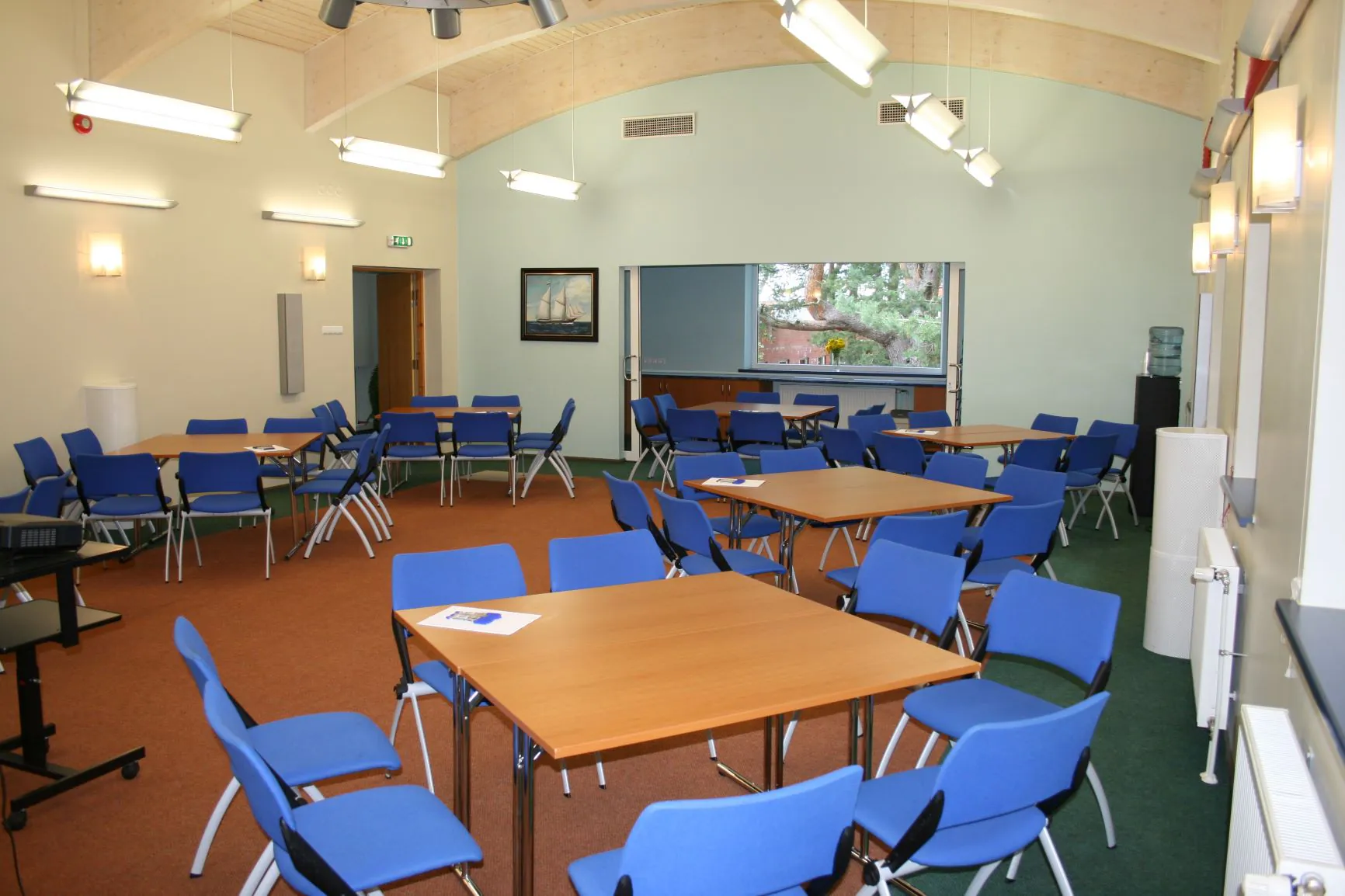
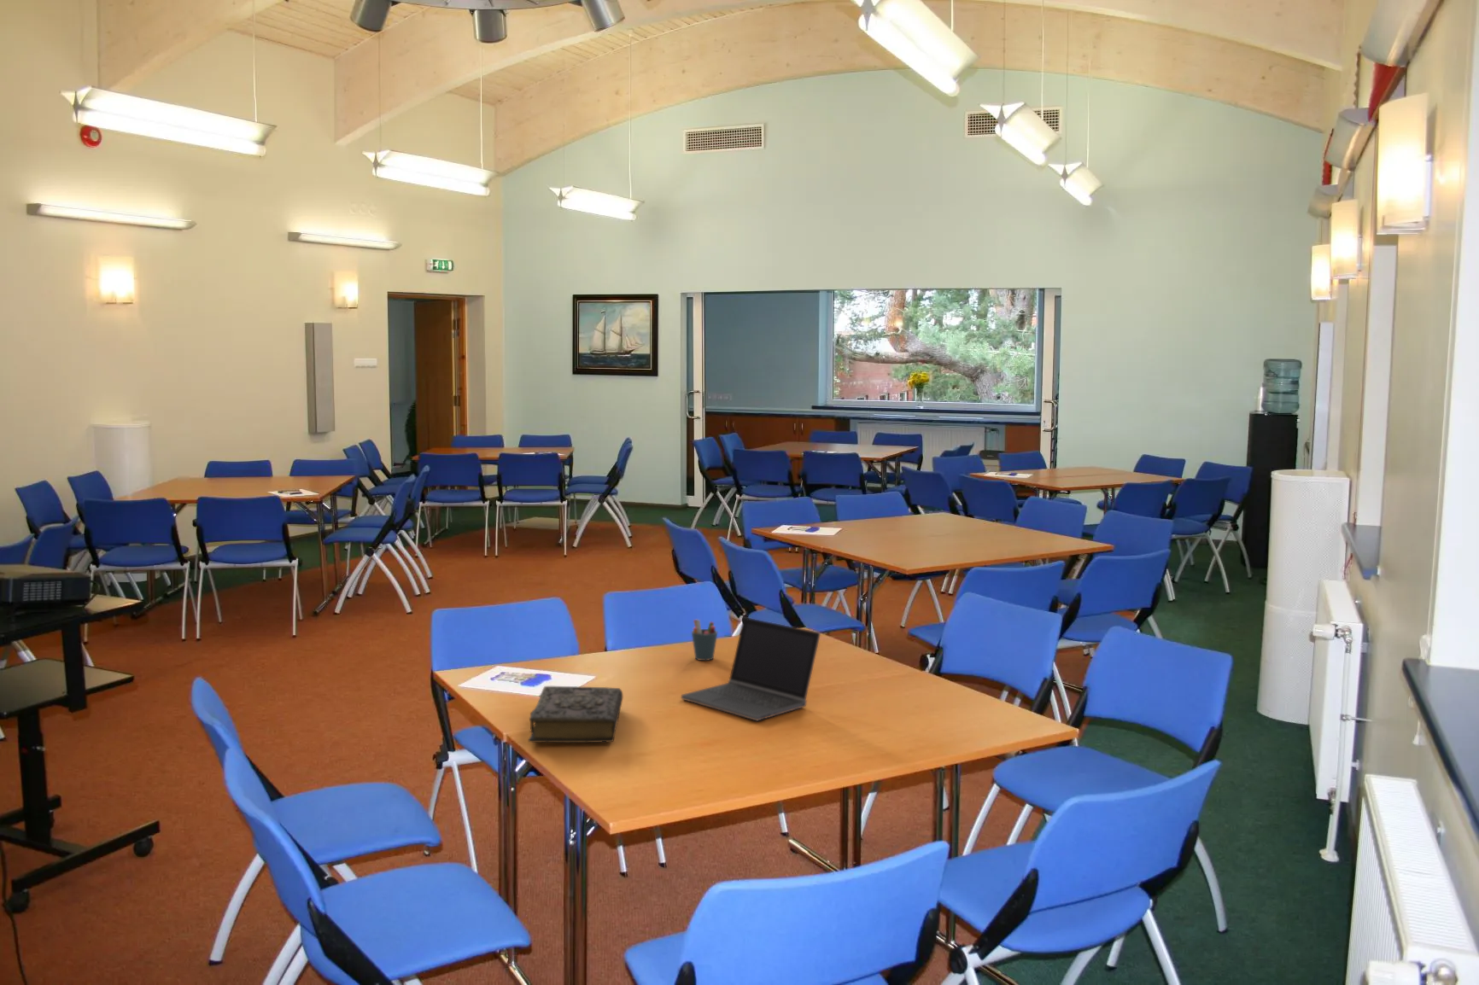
+ pen holder [691,619,718,662]
+ book [528,685,623,743]
+ laptop computer [681,617,821,722]
